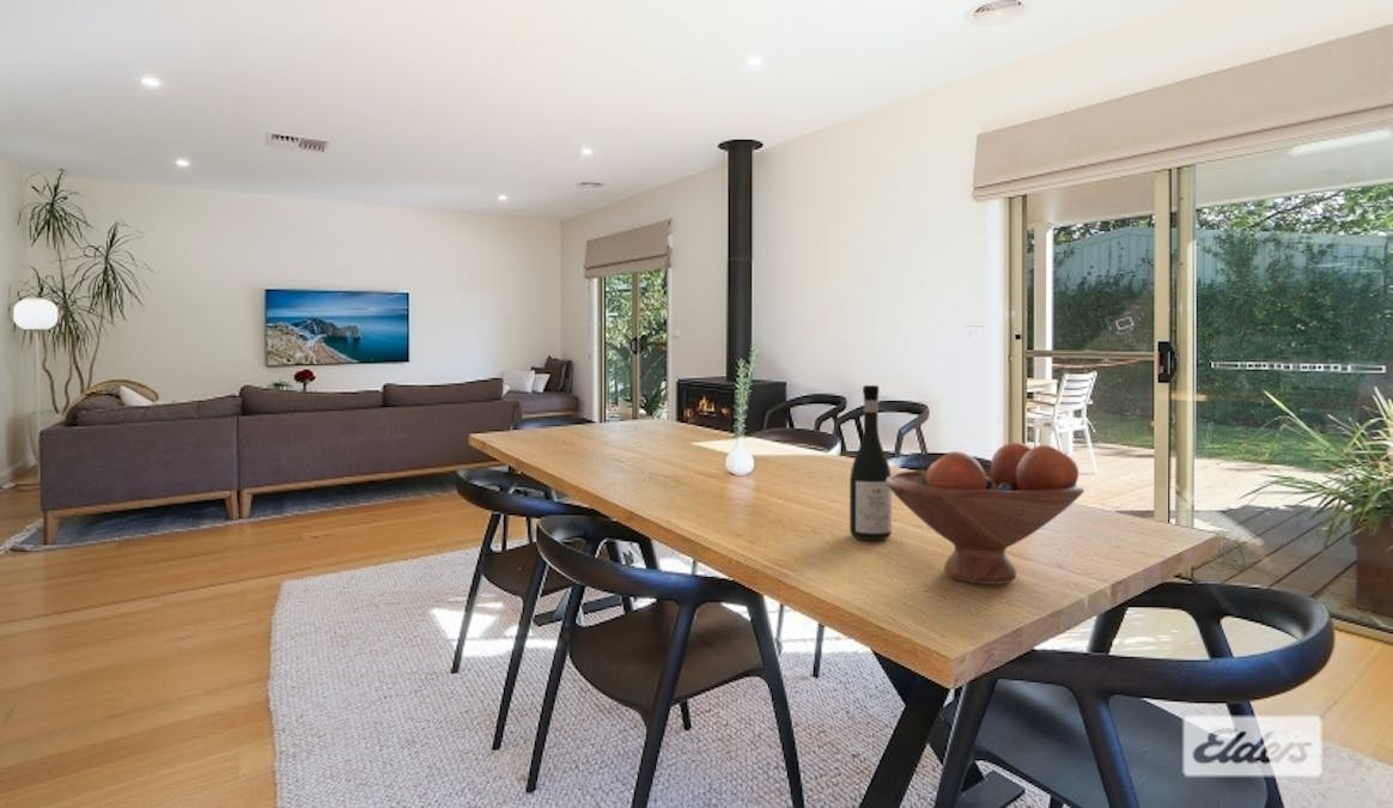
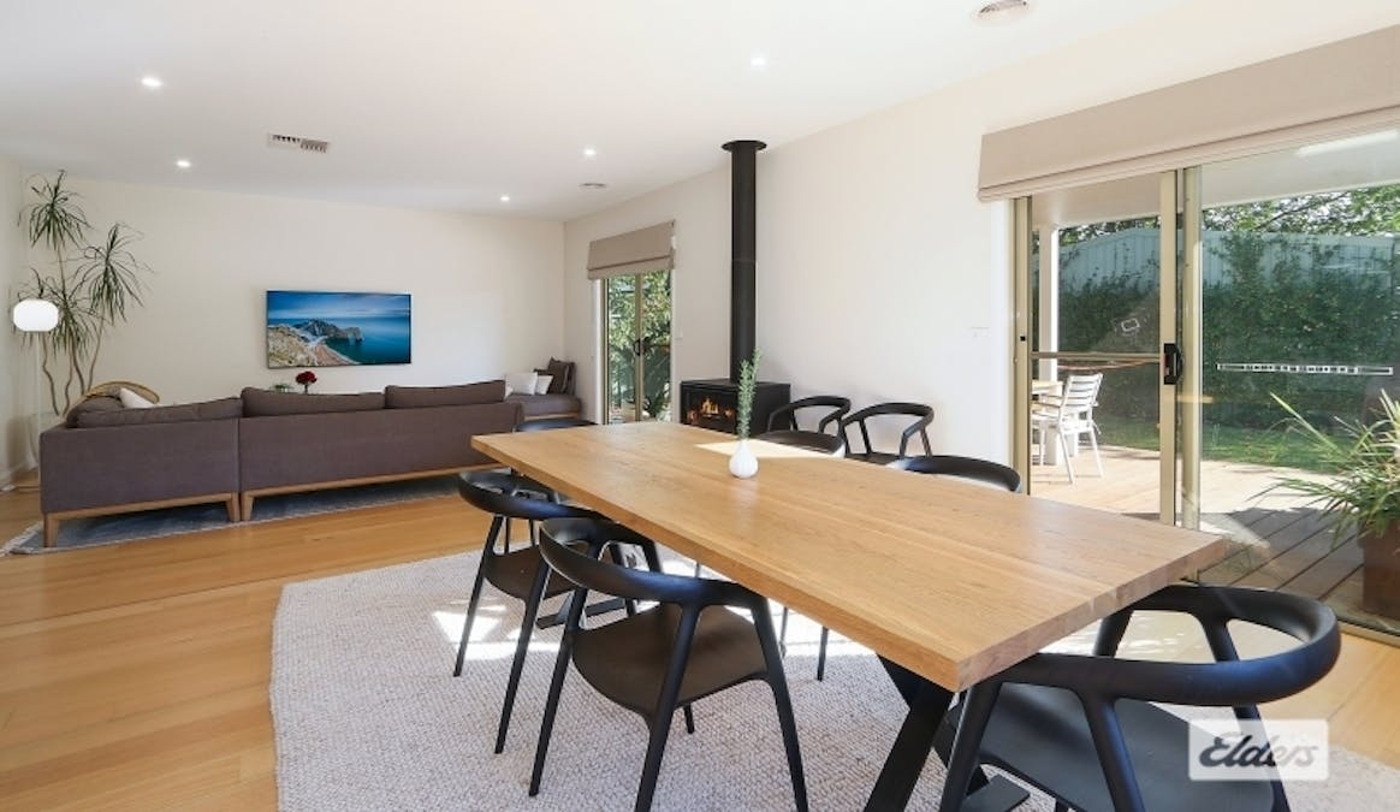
- wine bottle [848,384,893,541]
- fruit bowl [886,442,1085,585]
